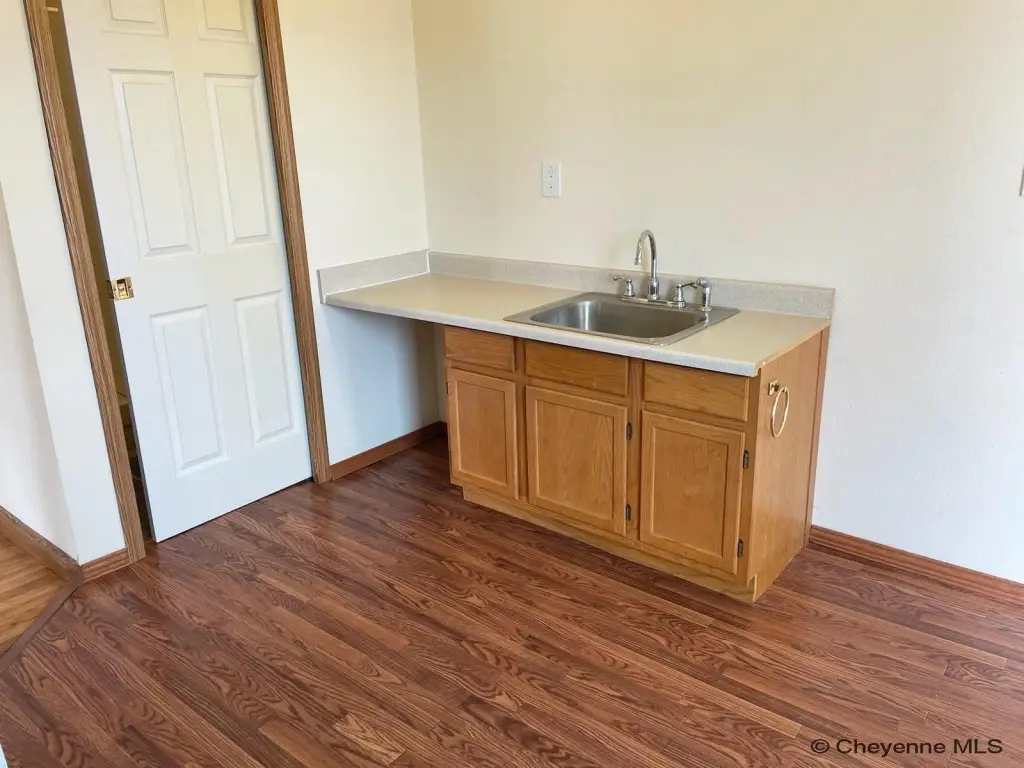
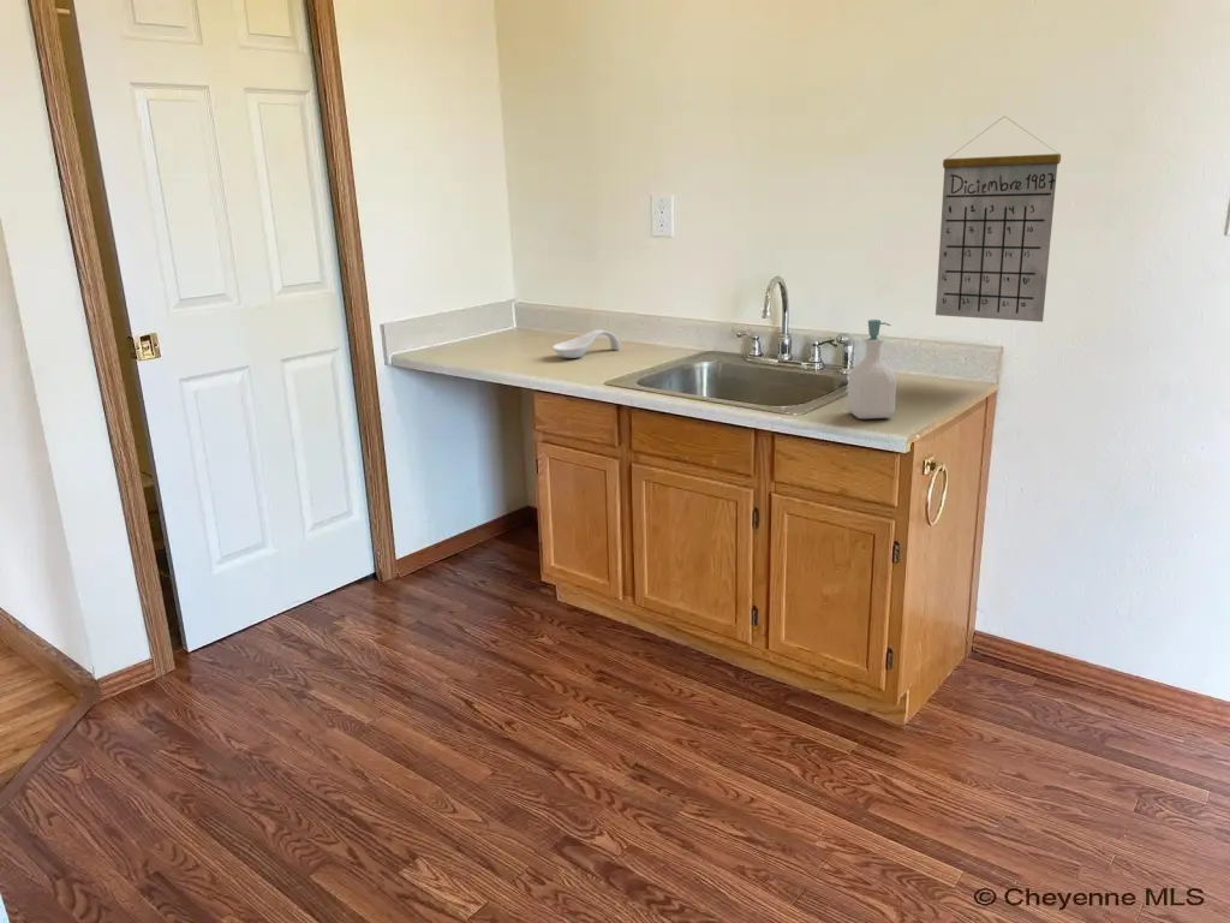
+ soap bottle [846,318,897,419]
+ calendar [935,115,1062,323]
+ spoon rest [551,329,621,359]
